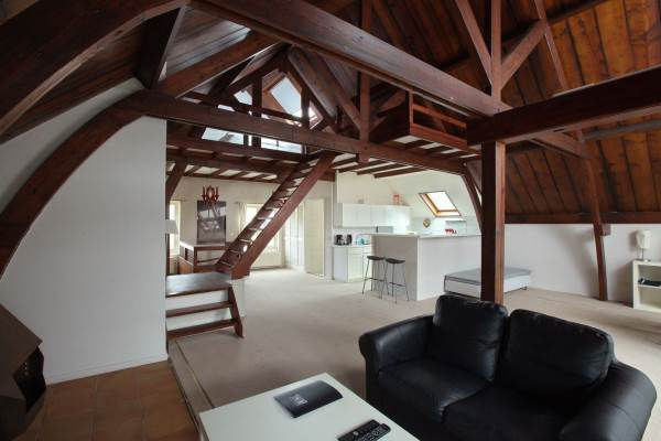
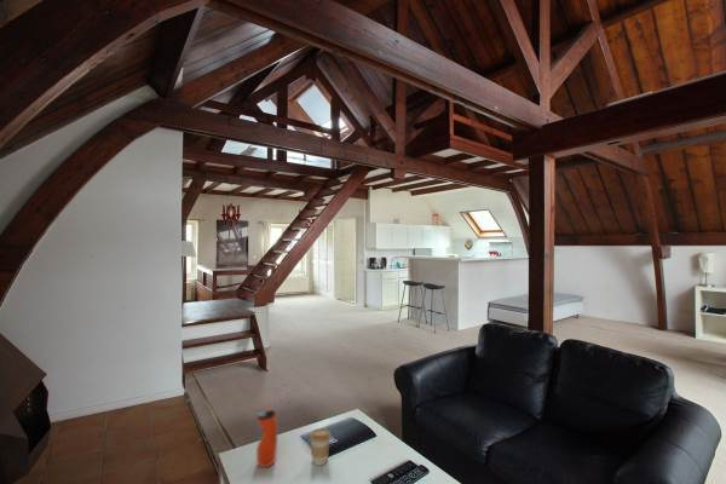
+ coffee cup [309,427,332,466]
+ water bottle [255,405,278,468]
